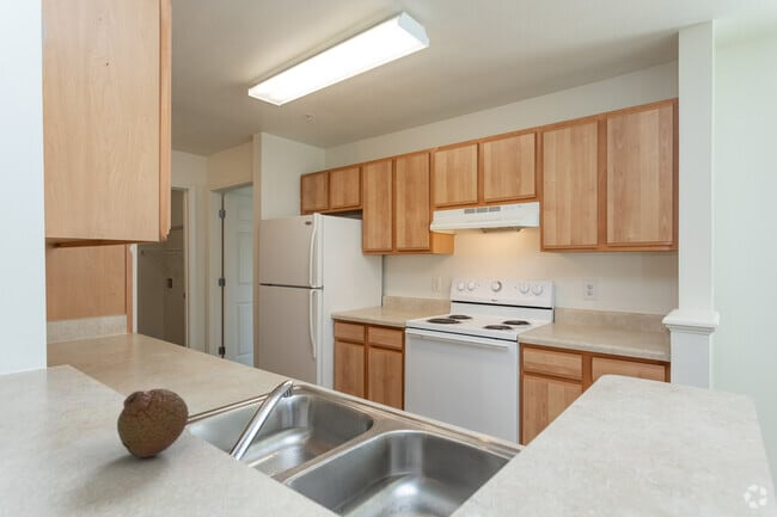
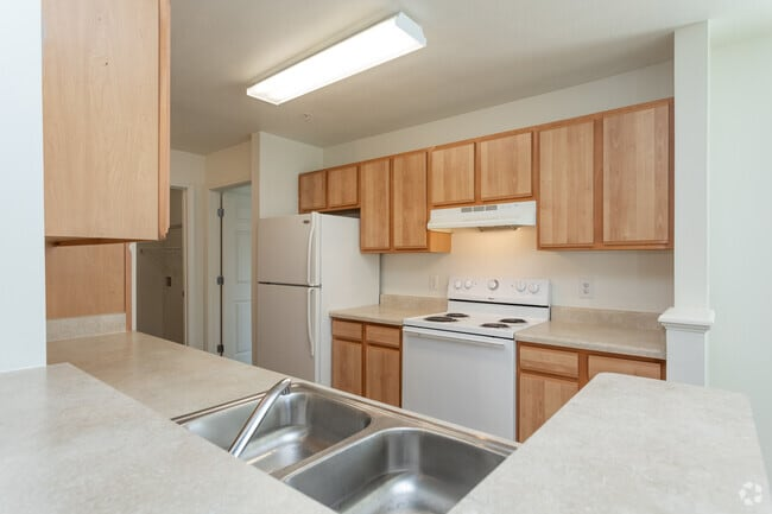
- fruit [116,388,190,458]
